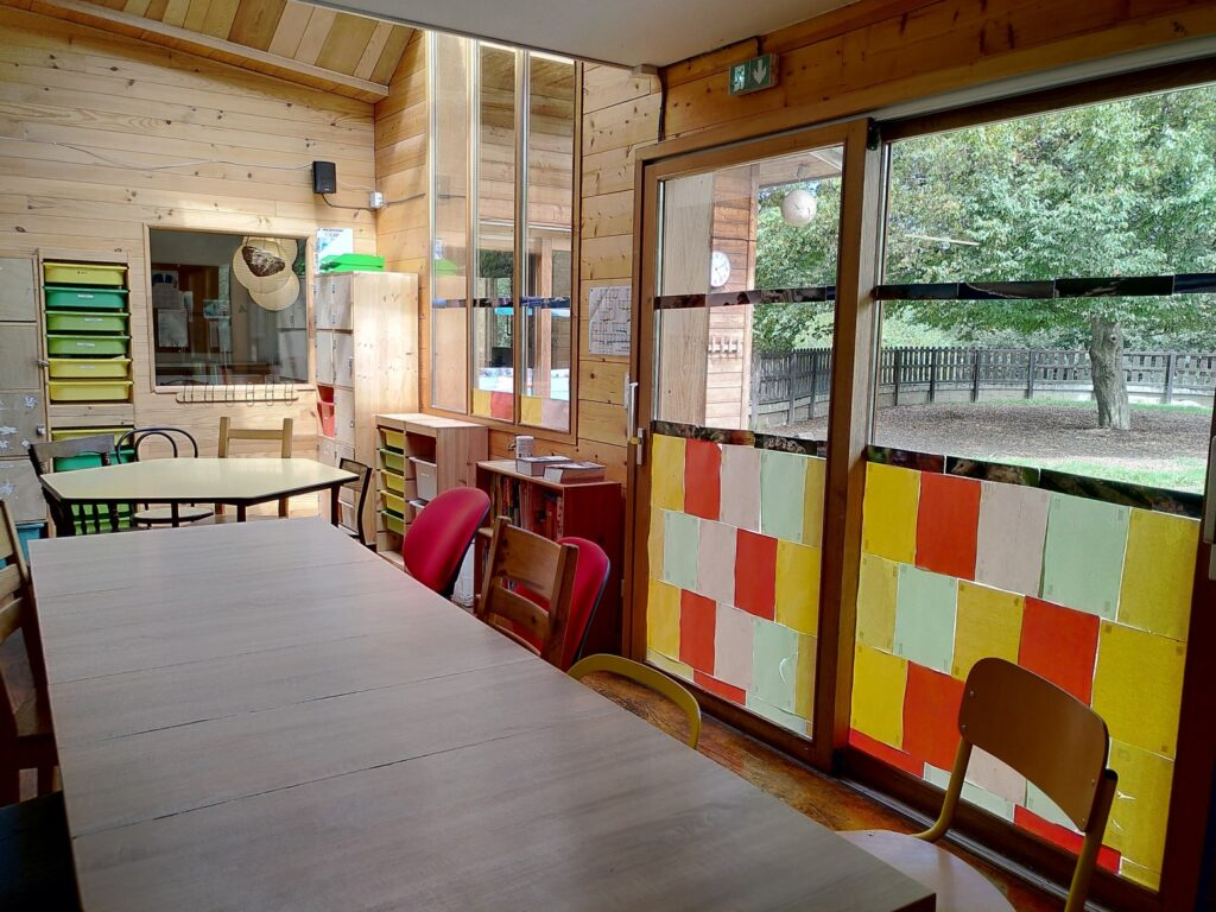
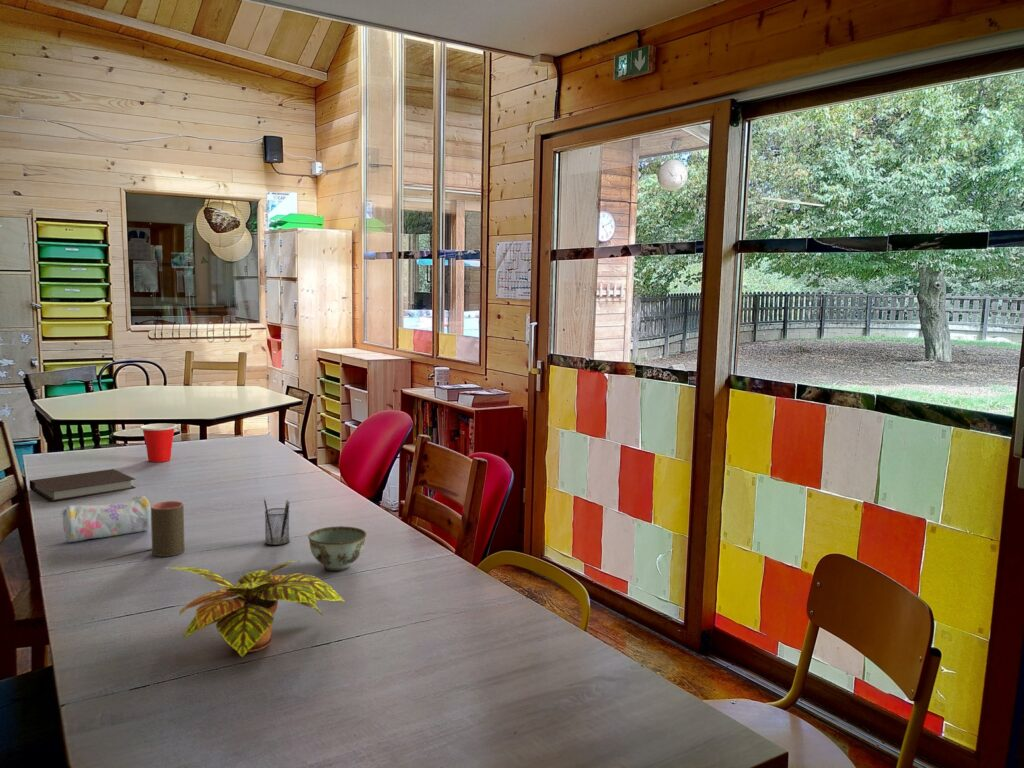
+ pencil case [60,495,151,544]
+ bowl [307,525,367,572]
+ pencil holder [263,497,291,546]
+ plant [169,560,347,658]
+ cup [150,500,186,558]
+ cup [139,422,178,463]
+ notebook [29,468,137,503]
